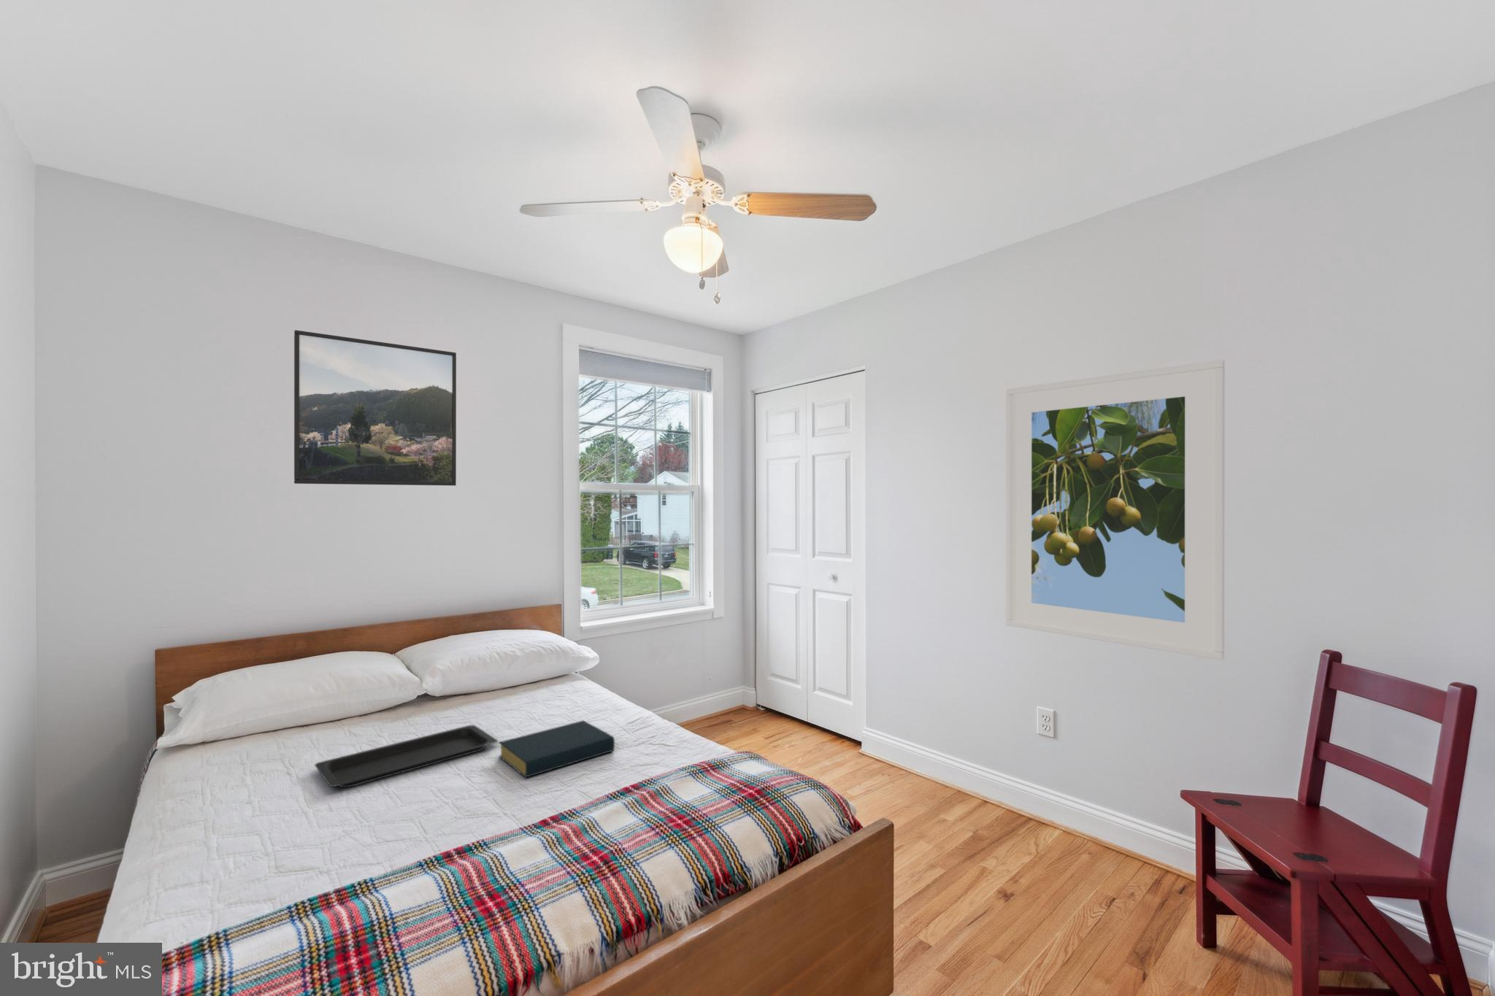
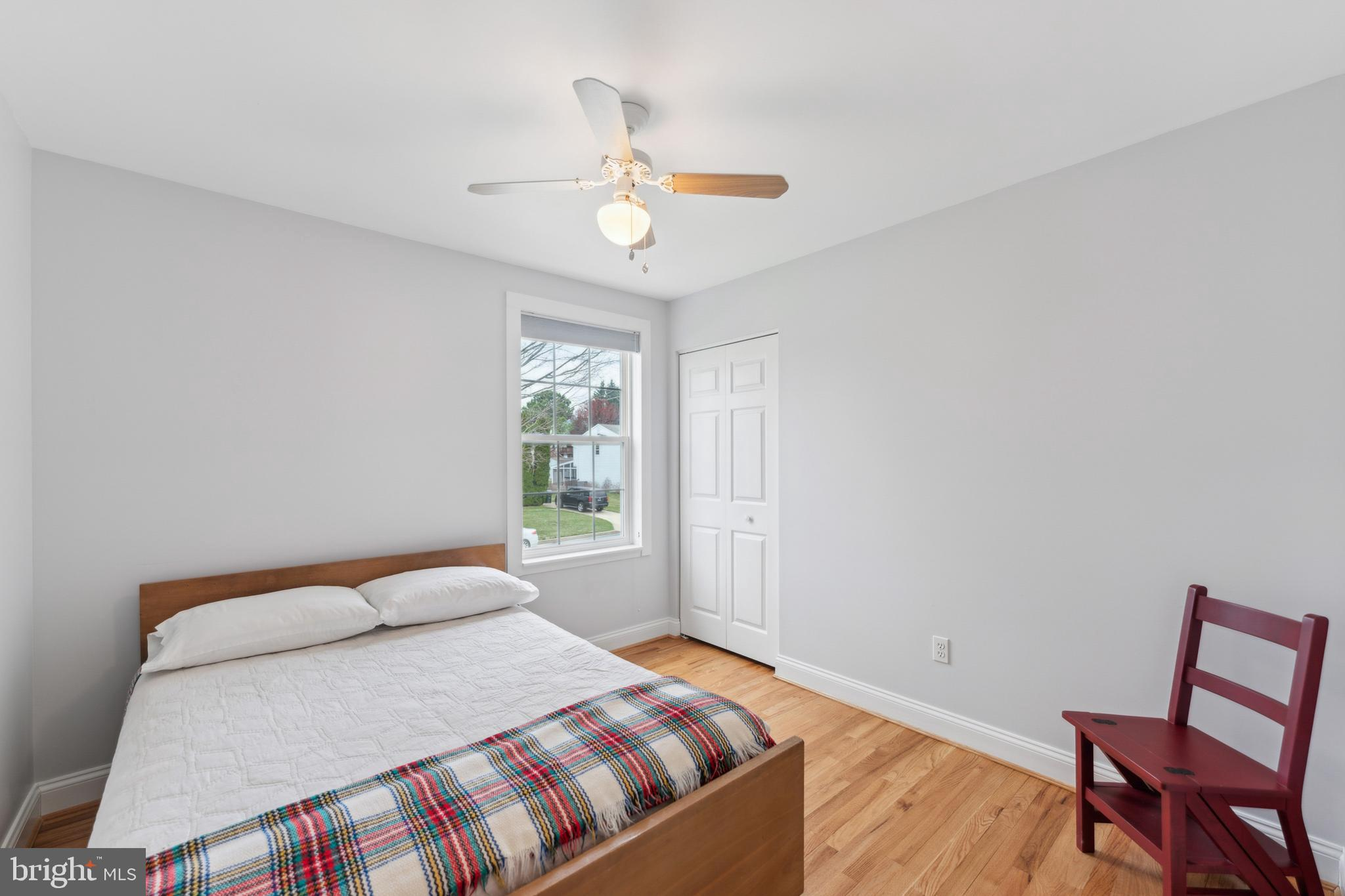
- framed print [293,329,457,486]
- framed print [1005,359,1226,660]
- serving tray [313,725,499,788]
- hardback book [498,719,616,778]
